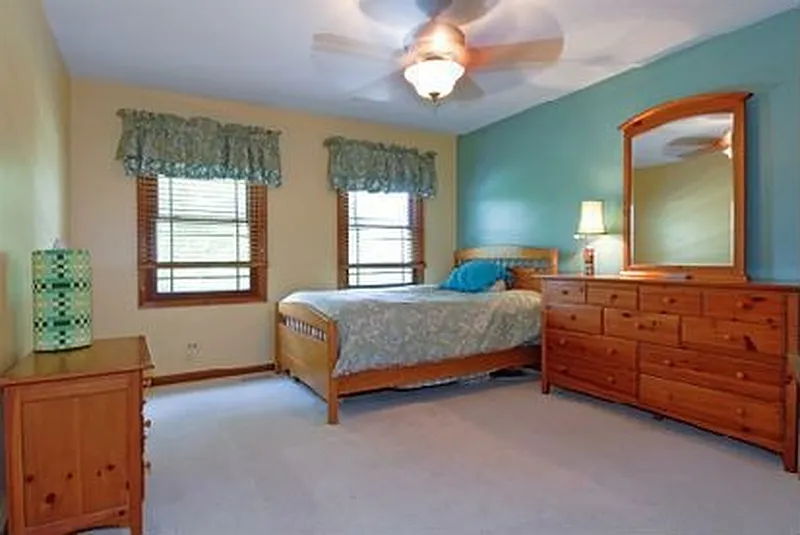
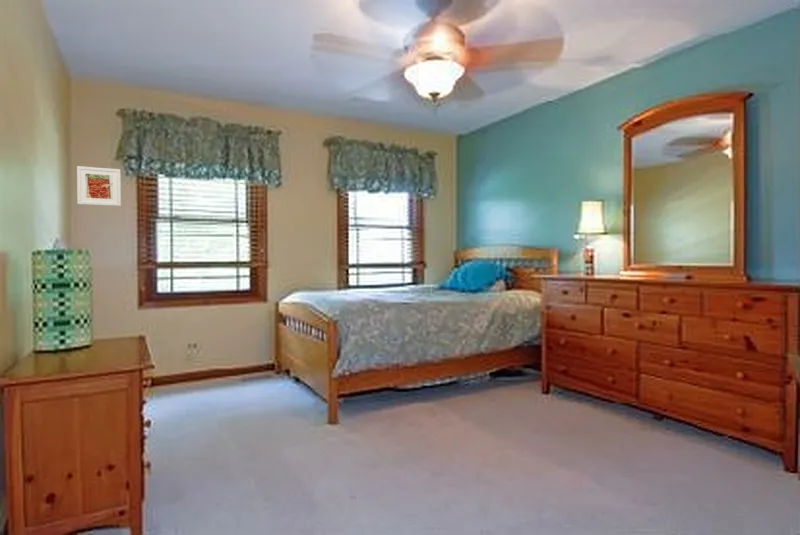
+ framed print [76,165,122,207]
